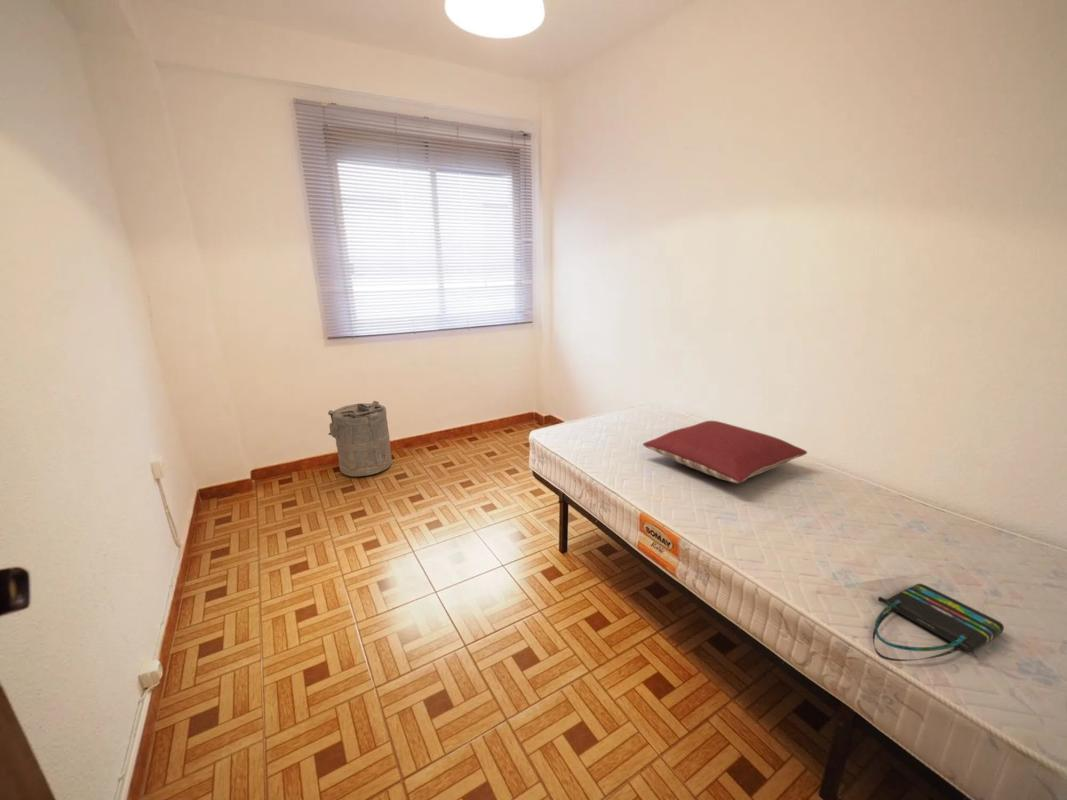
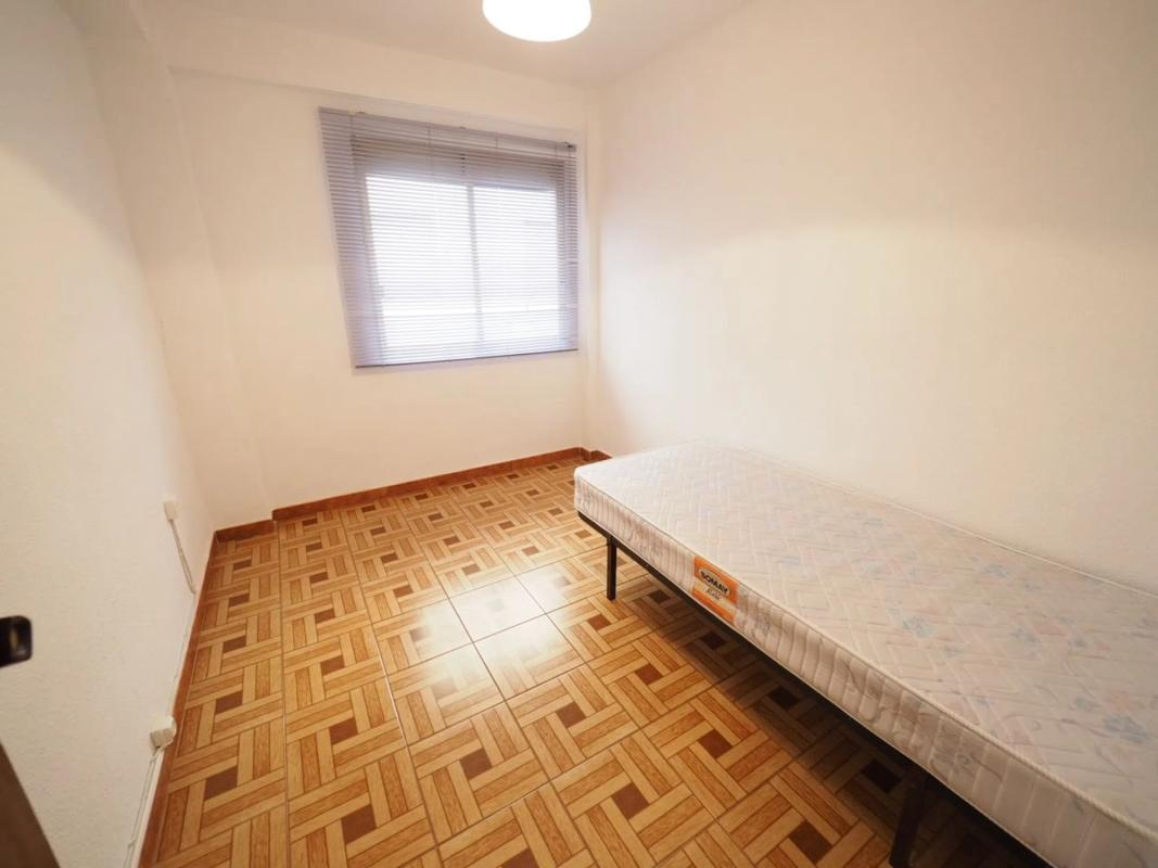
- pillow [642,420,808,484]
- tote bag [872,583,1005,662]
- laundry hamper [327,400,393,477]
